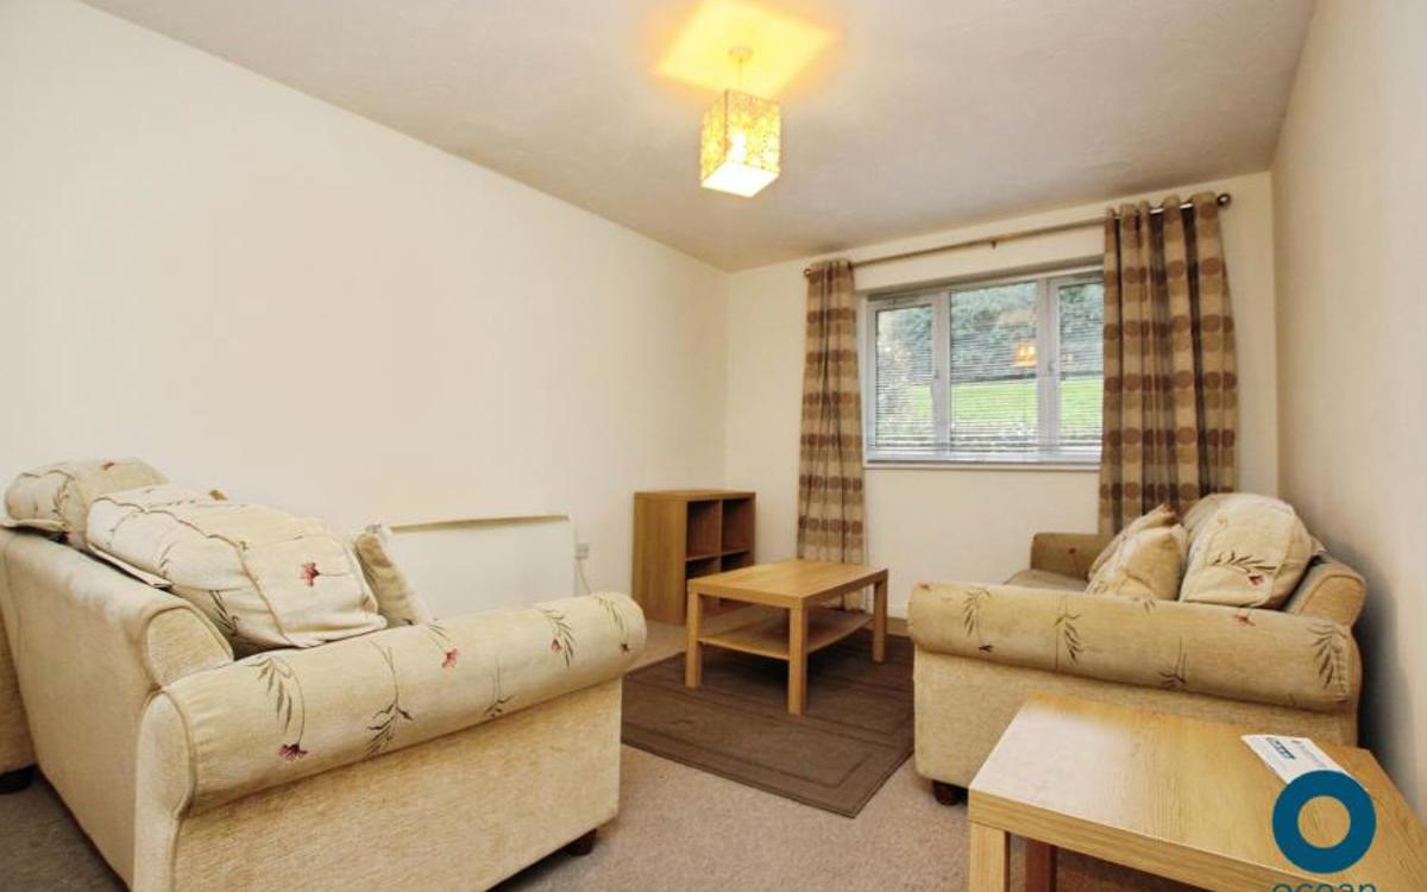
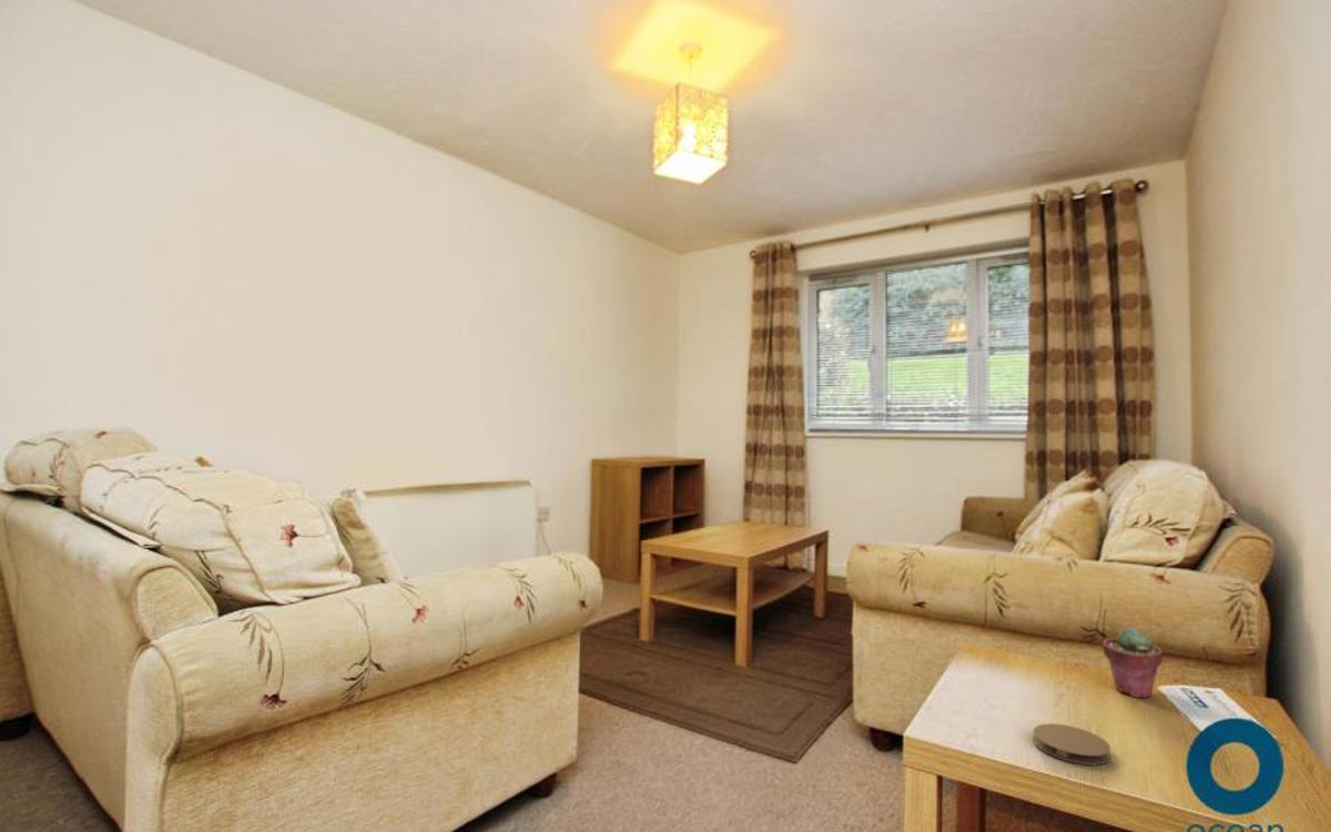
+ potted succulent [1101,627,1164,699]
+ coaster [1033,722,1111,767]
